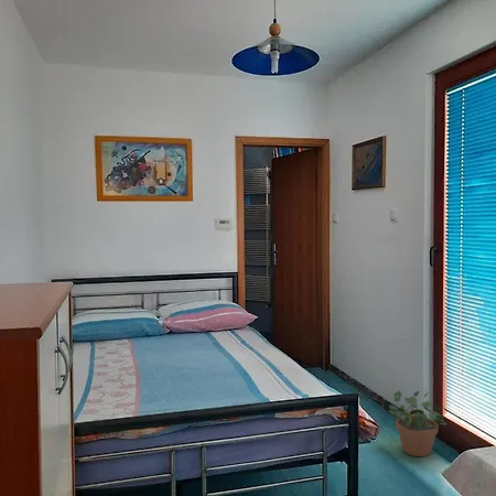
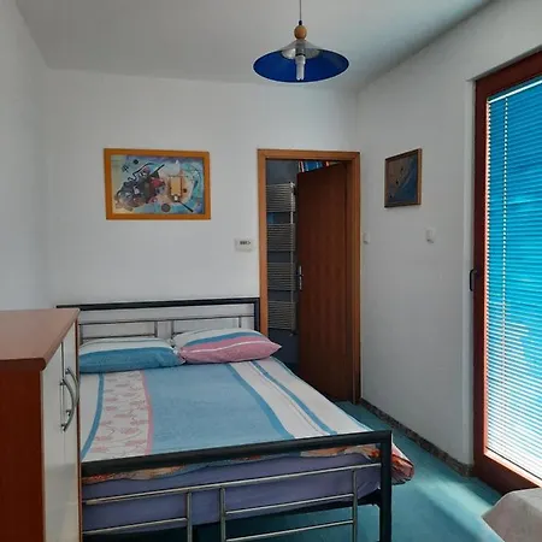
- potted plant [388,389,448,457]
